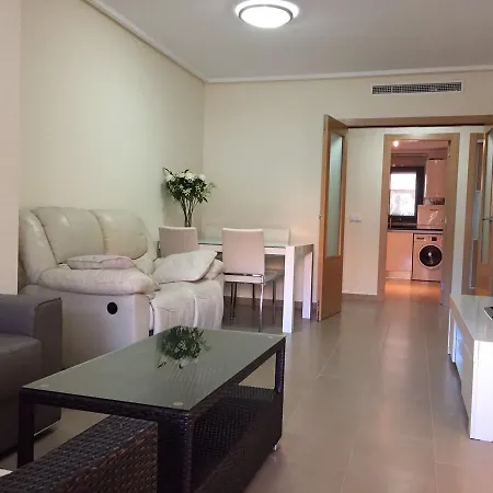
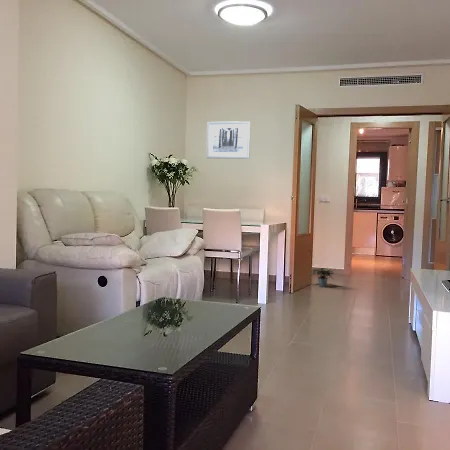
+ wall art [205,120,251,160]
+ potted plant [307,267,339,288]
